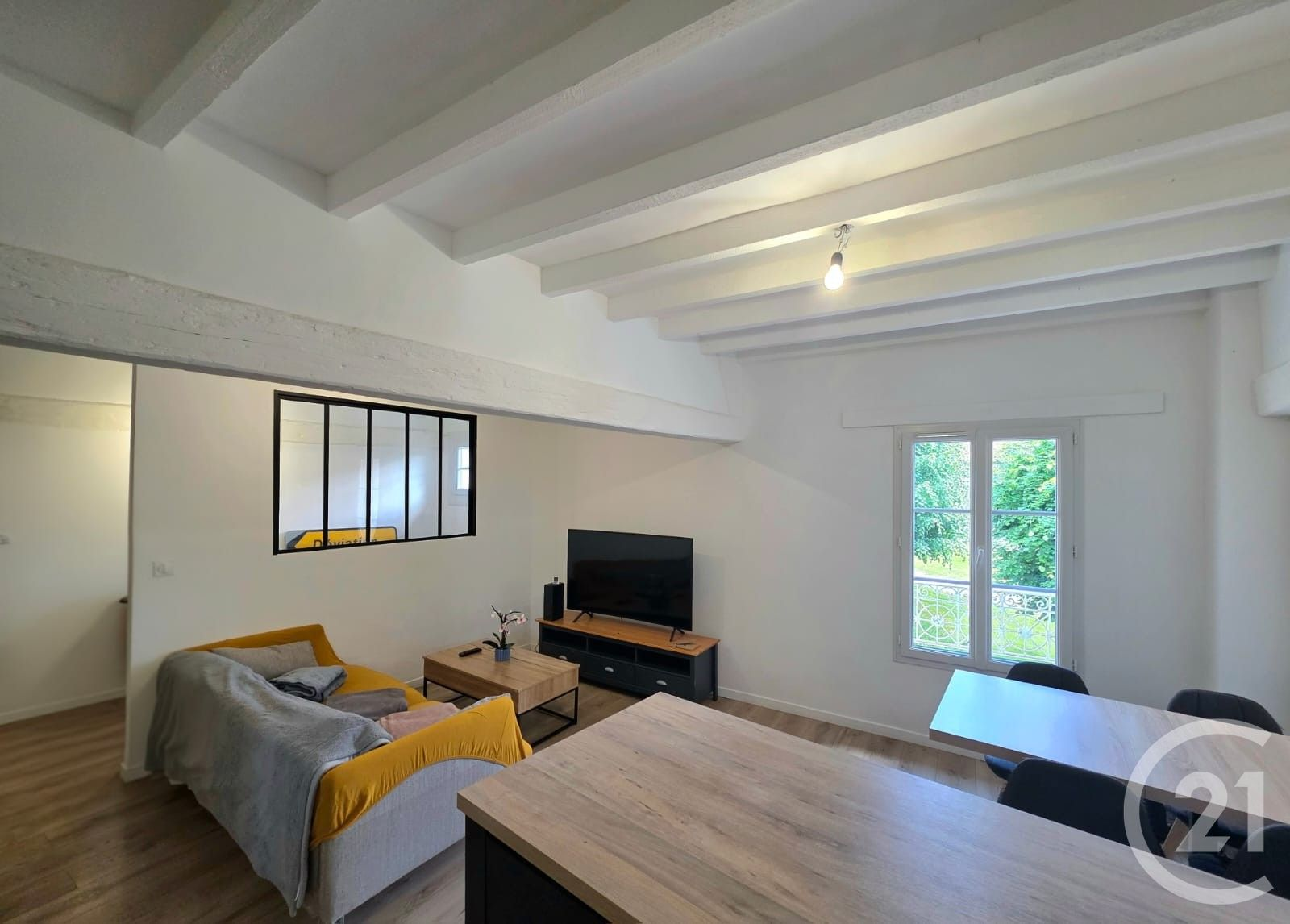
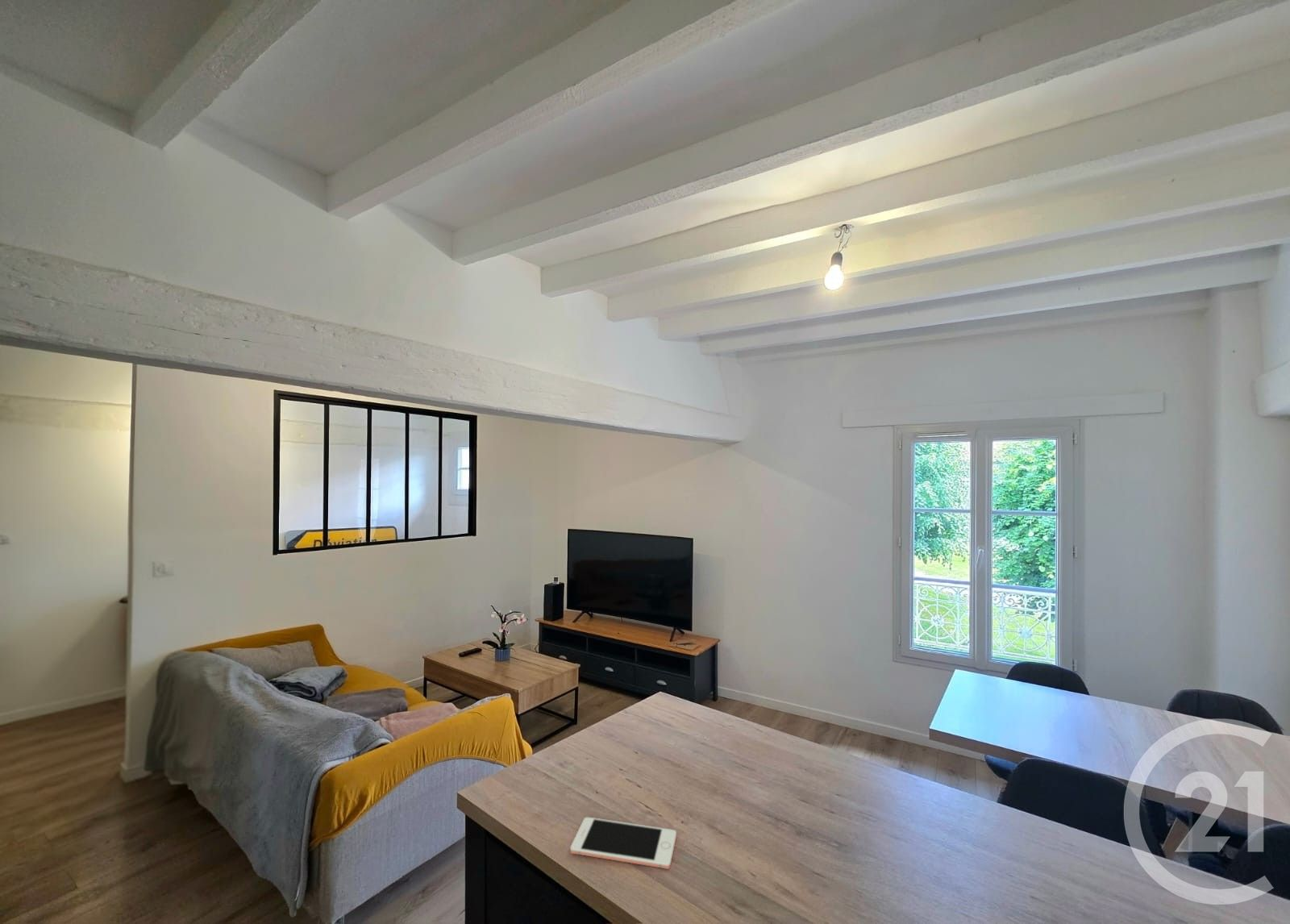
+ cell phone [569,817,677,870]
